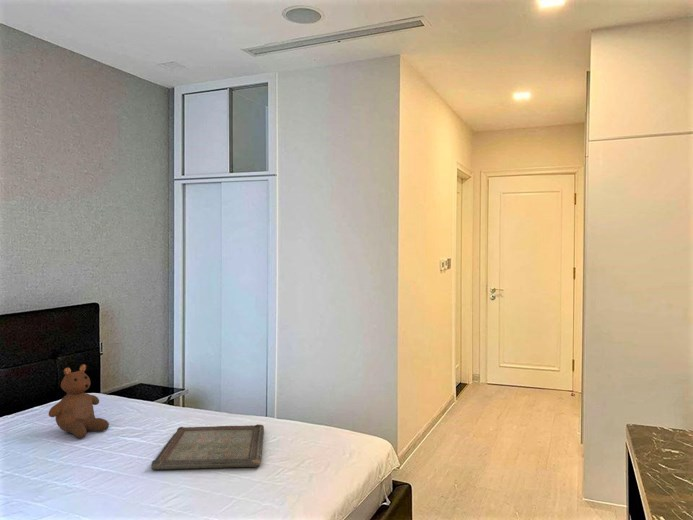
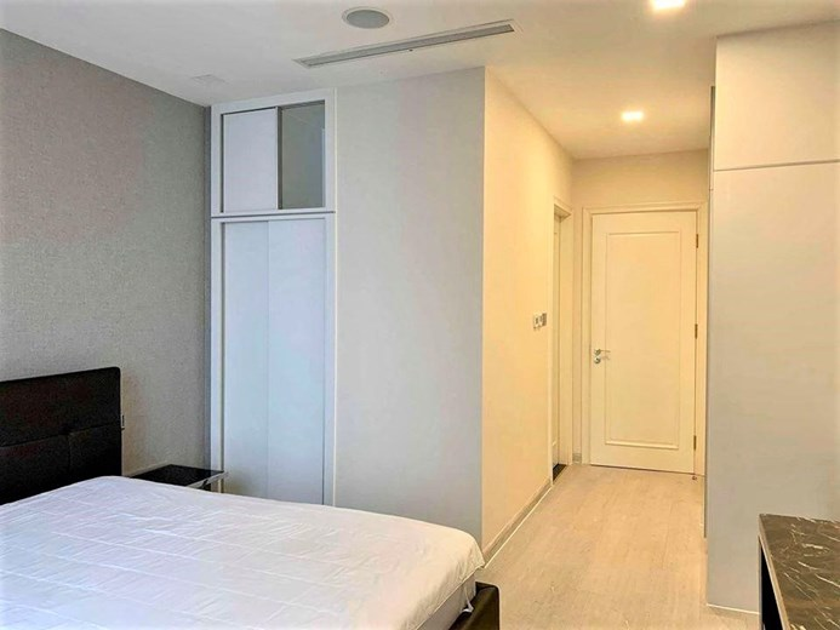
- teddy bear [48,363,110,439]
- serving tray [150,423,265,471]
